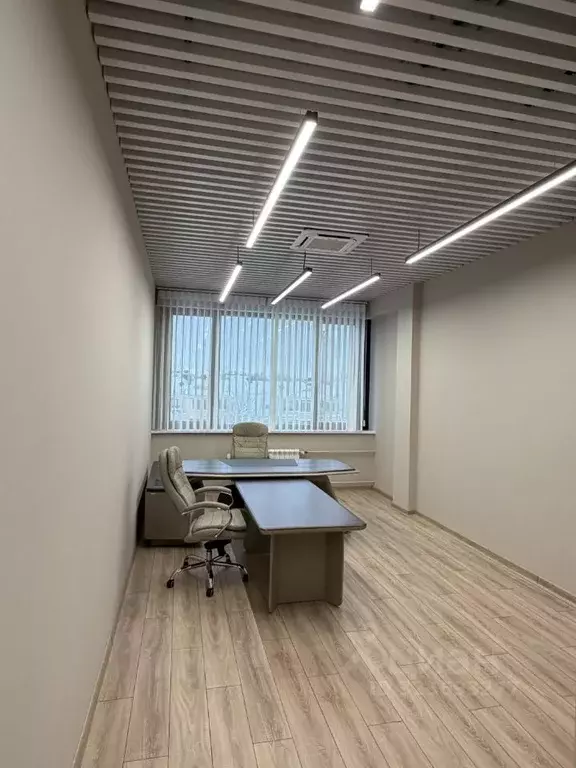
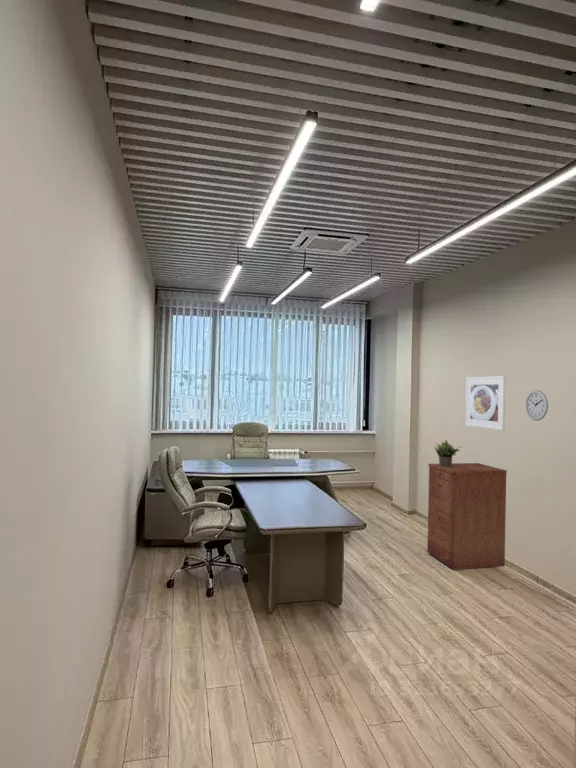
+ wall clock [524,389,549,422]
+ filing cabinet [426,462,508,571]
+ potted plant [434,439,461,467]
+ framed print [464,375,506,432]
